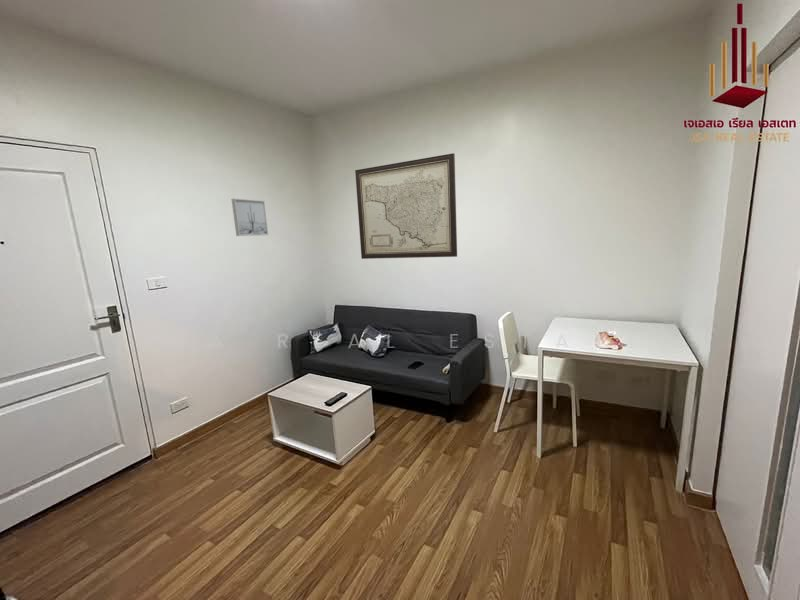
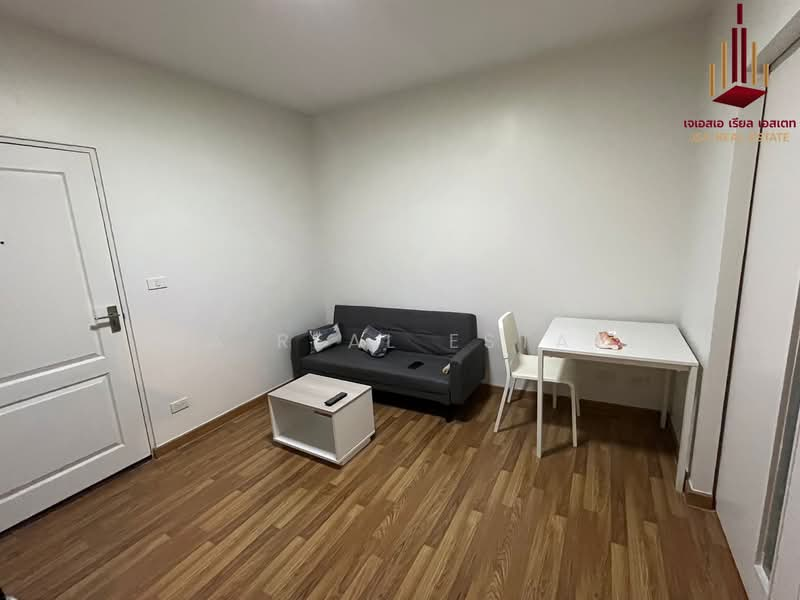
- wall art [354,152,458,260]
- wall art [231,198,269,237]
